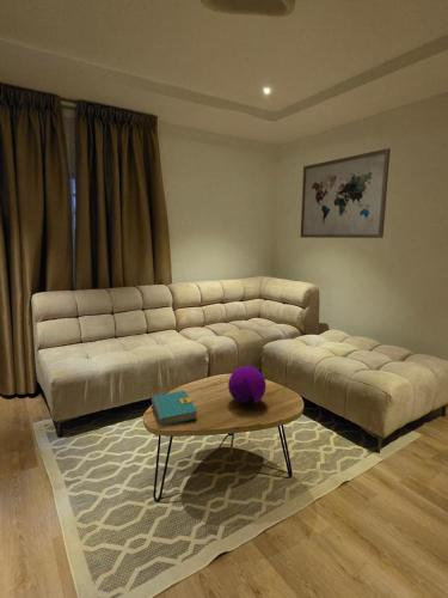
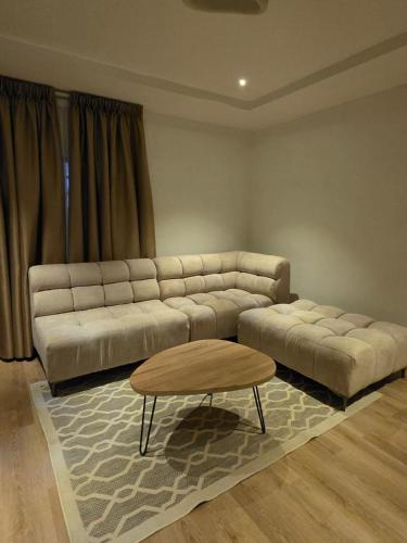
- decorative orb [227,365,268,405]
- book [151,390,198,427]
- wall art [300,147,392,239]
